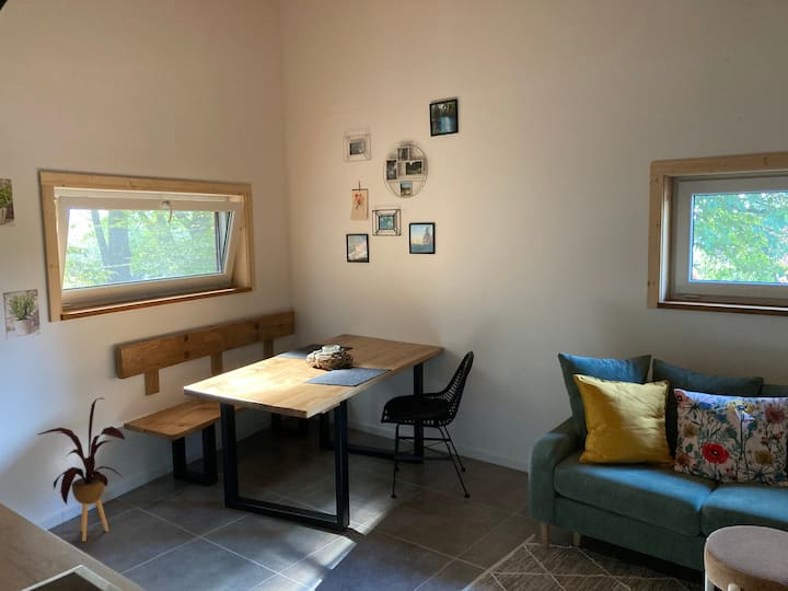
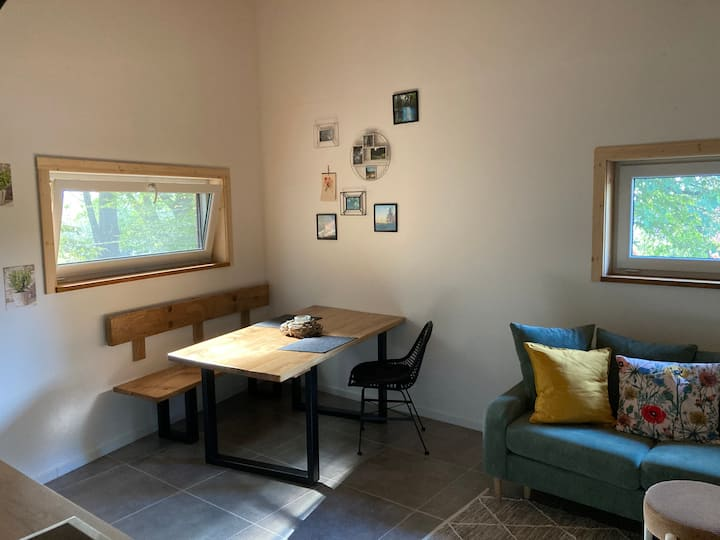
- house plant [36,397,126,542]
